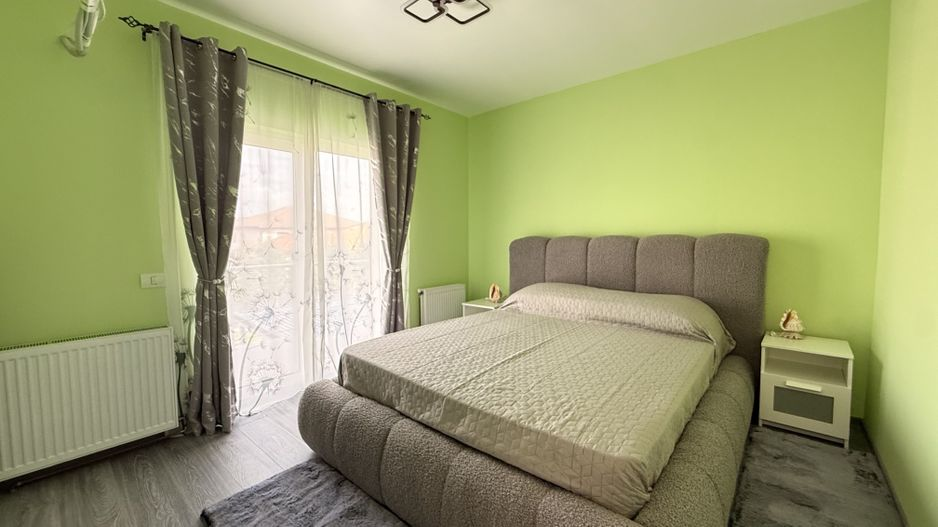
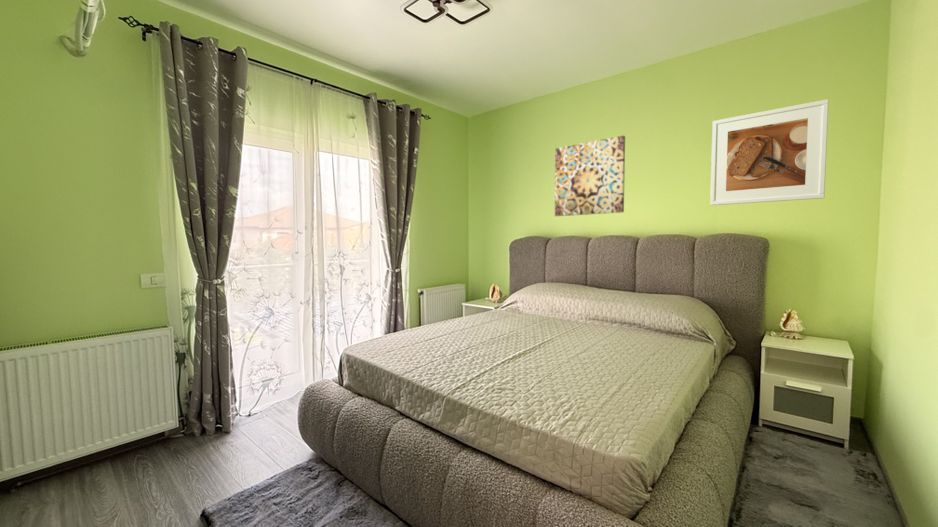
+ wall art [554,134,626,217]
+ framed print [709,98,830,206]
